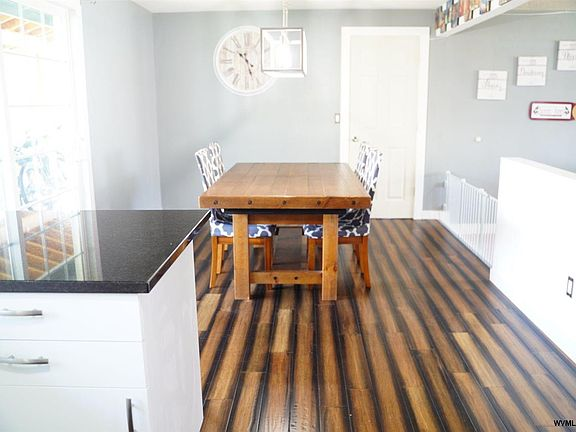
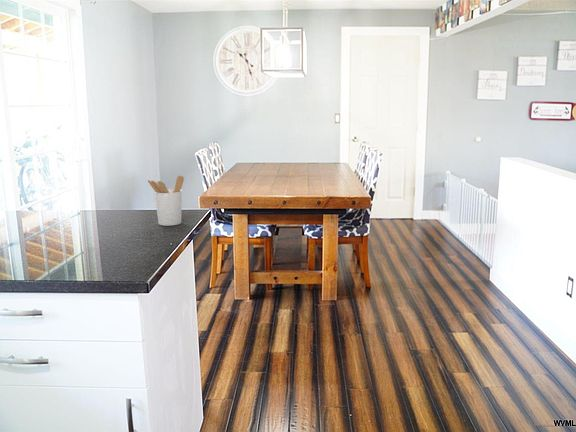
+ utensil holder [147,175,185,227]
